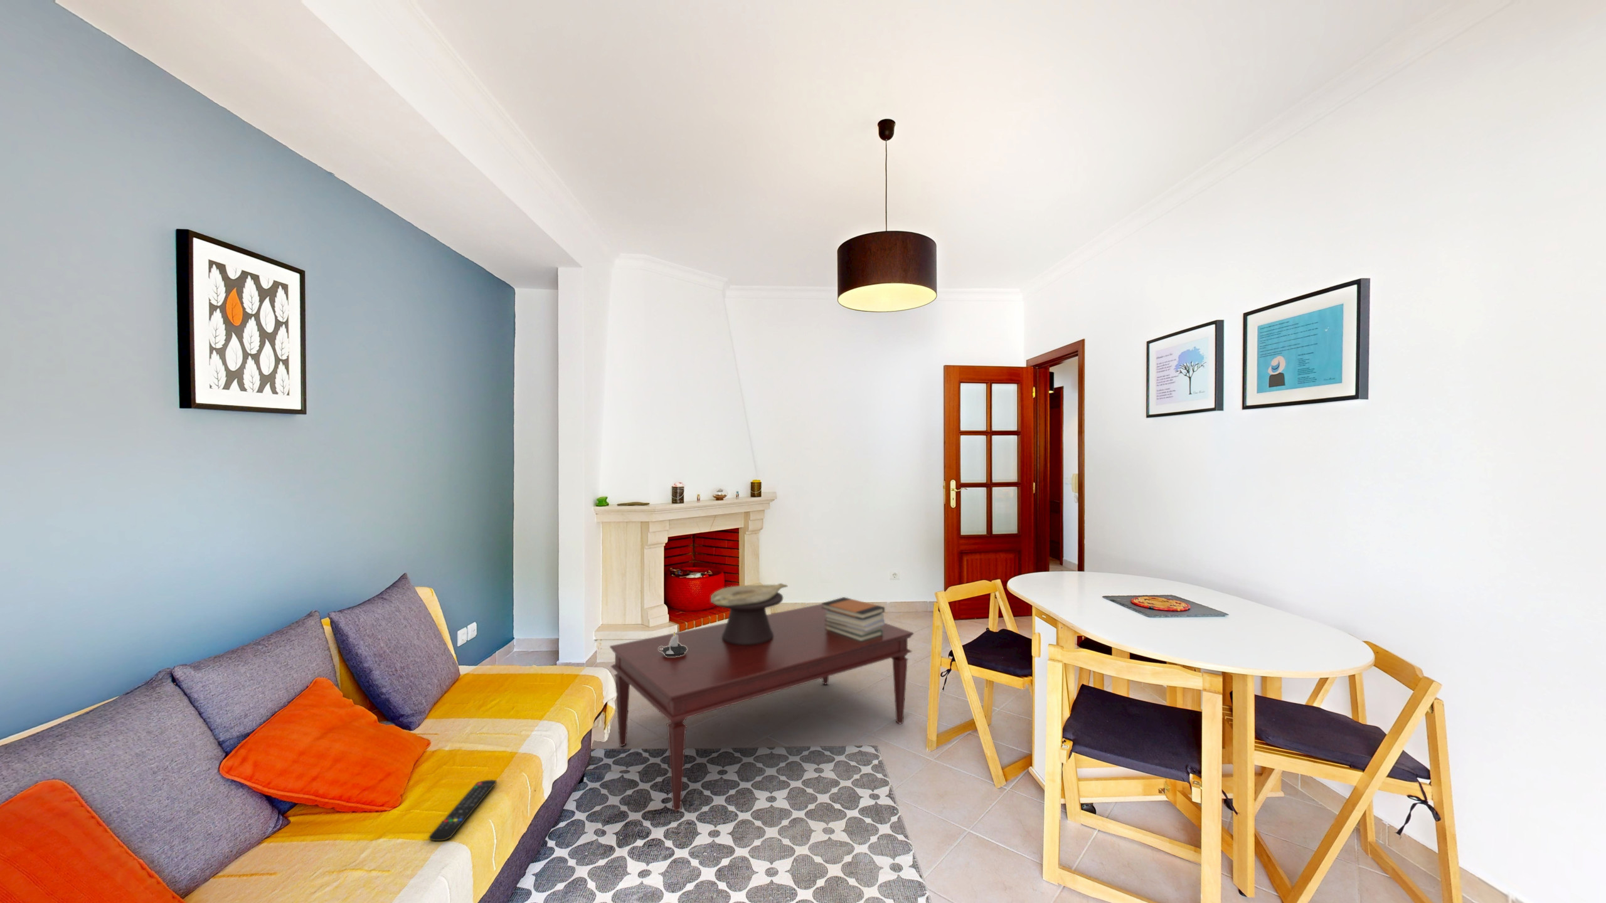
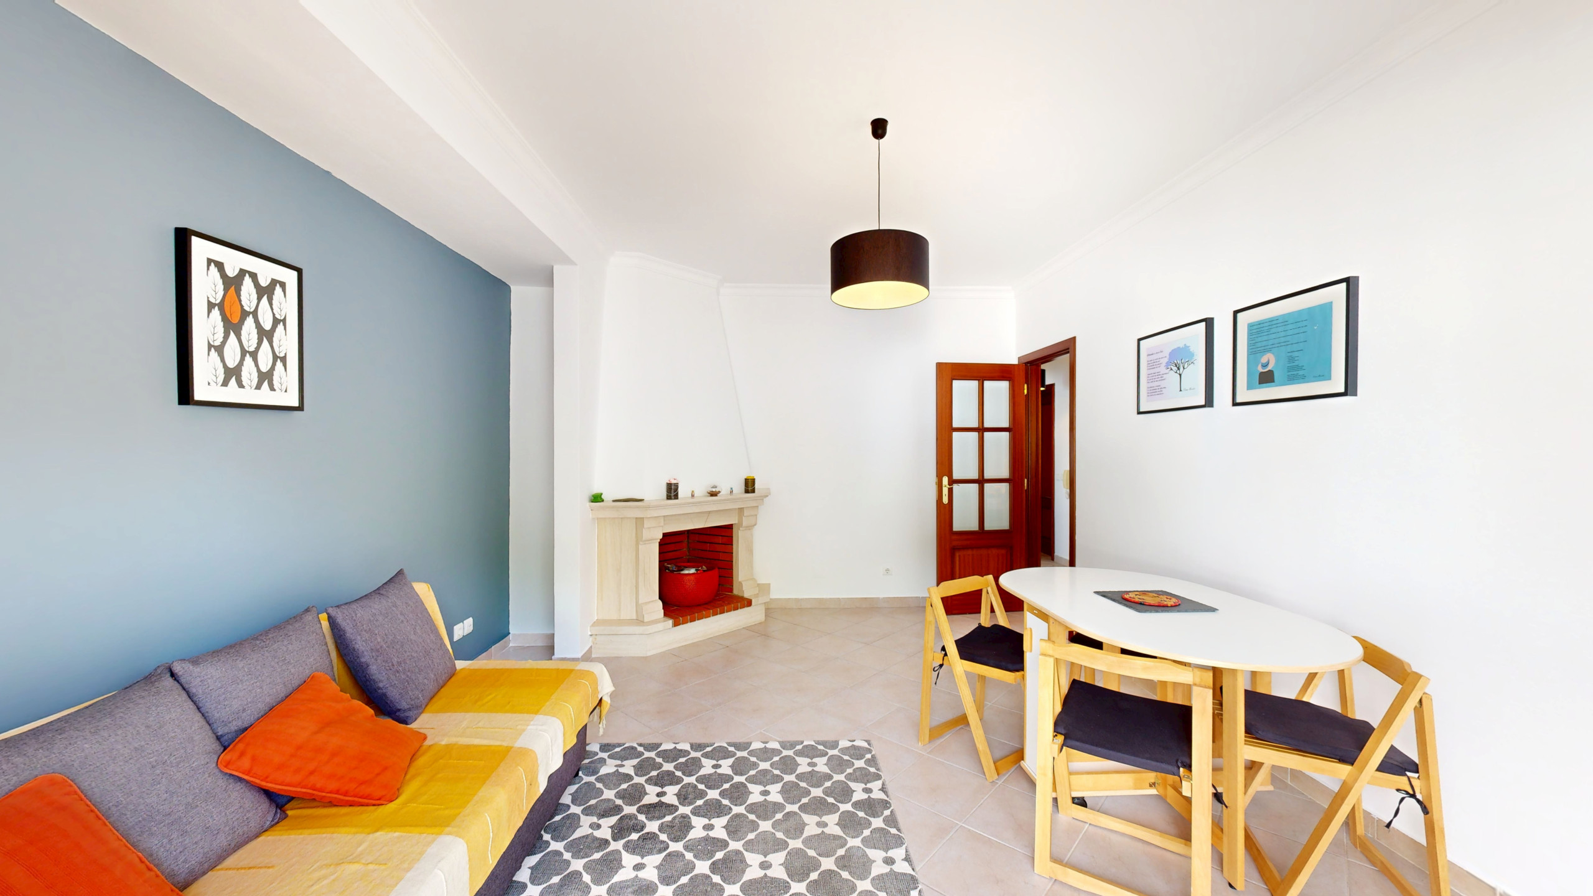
- remote control [428,780,496,841]
- decorative bowl [710,582,789,645]
- book stack [821,596,886,642]
- candle [659,632,687,656]
- coffee table [609,603,914,813]
